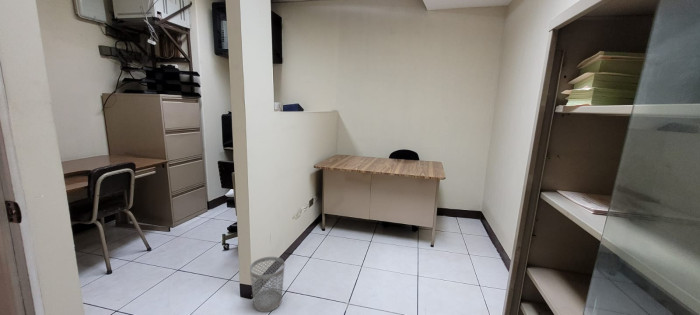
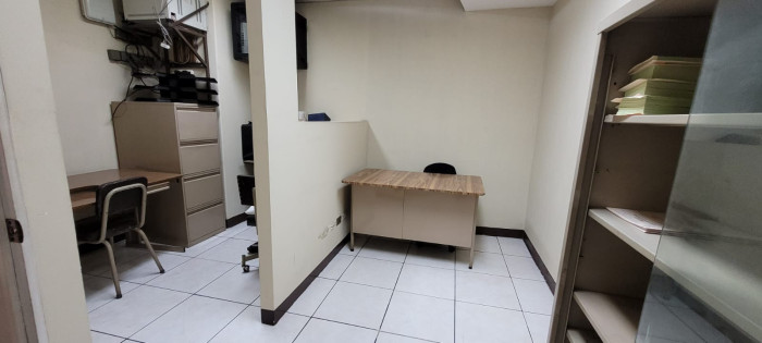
- wastebasket [249,256,286,313]
